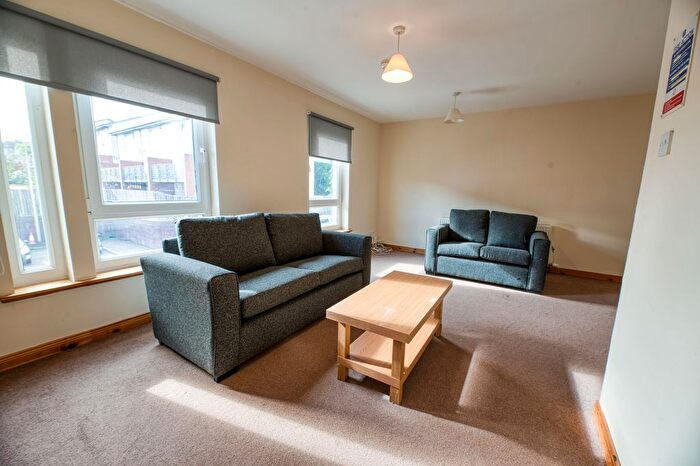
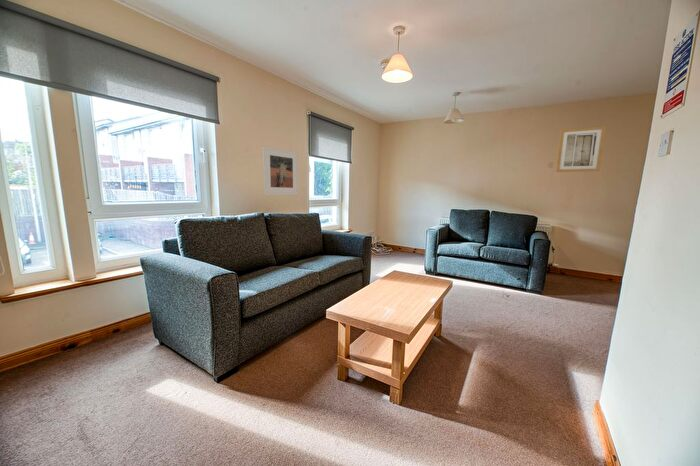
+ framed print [262,146,299,195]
+ wall art [555,125,607,173]
